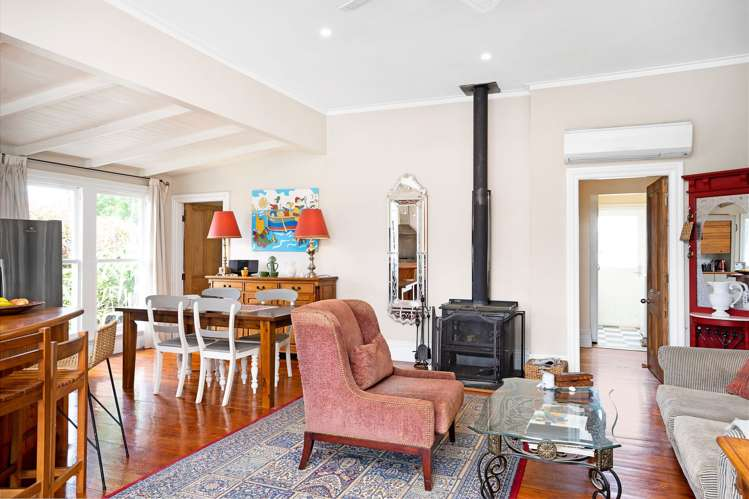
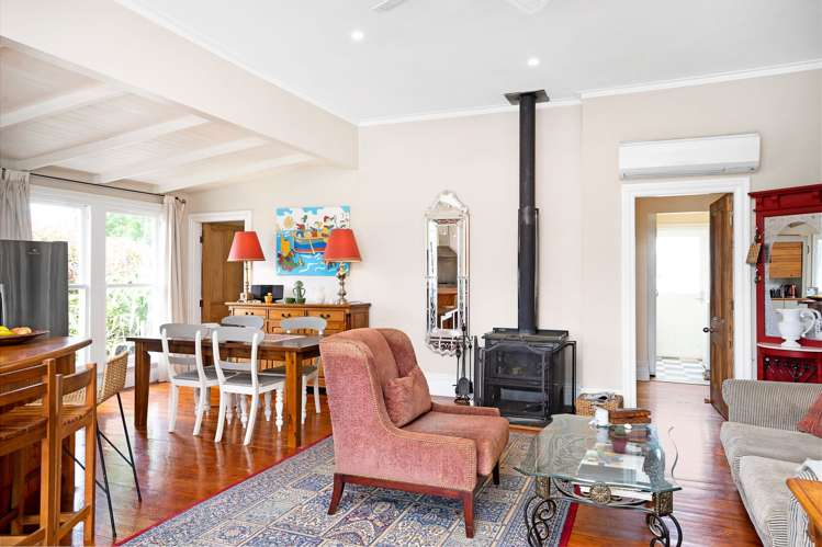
+ potted succulent [609,426,630,454]
